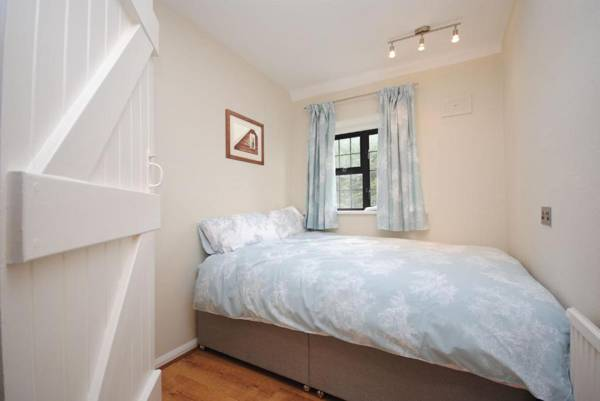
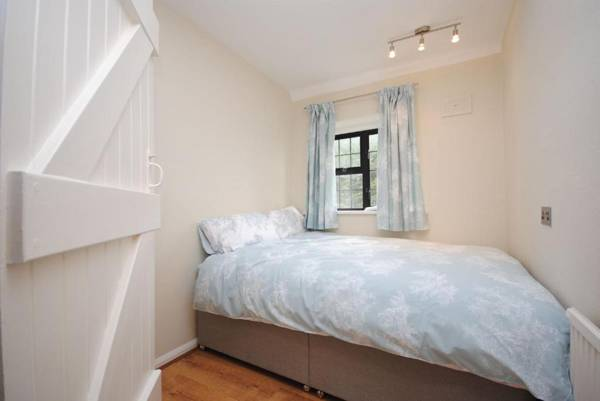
- picture frame [224,108,265,166]
